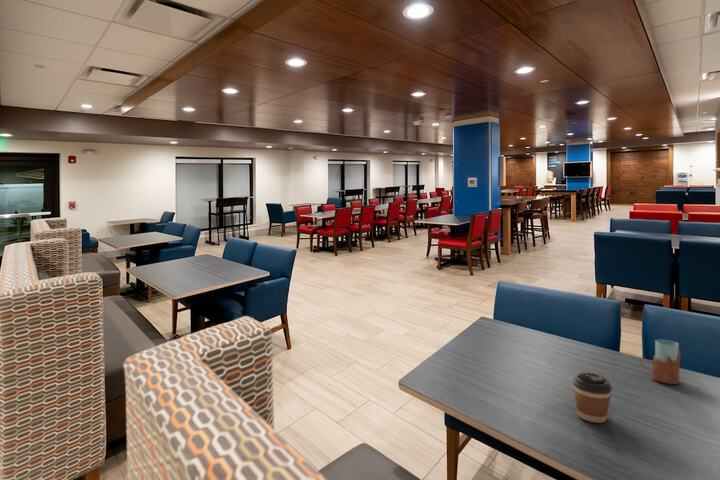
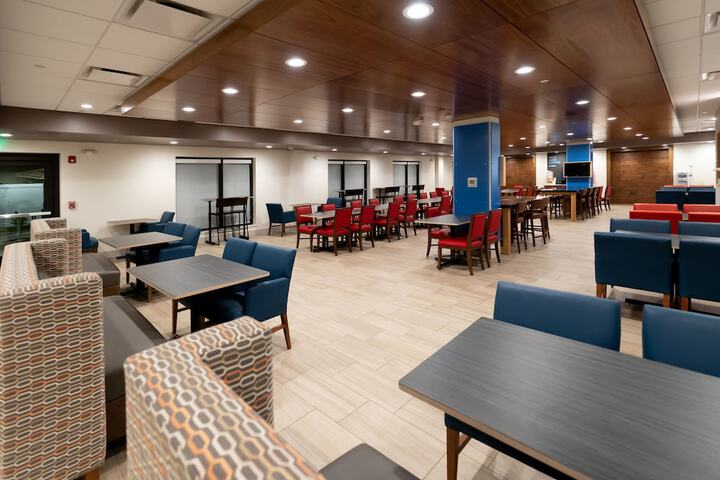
- drinking glass [639,339,681,385]
- coffee cup [572,371,613,424]
